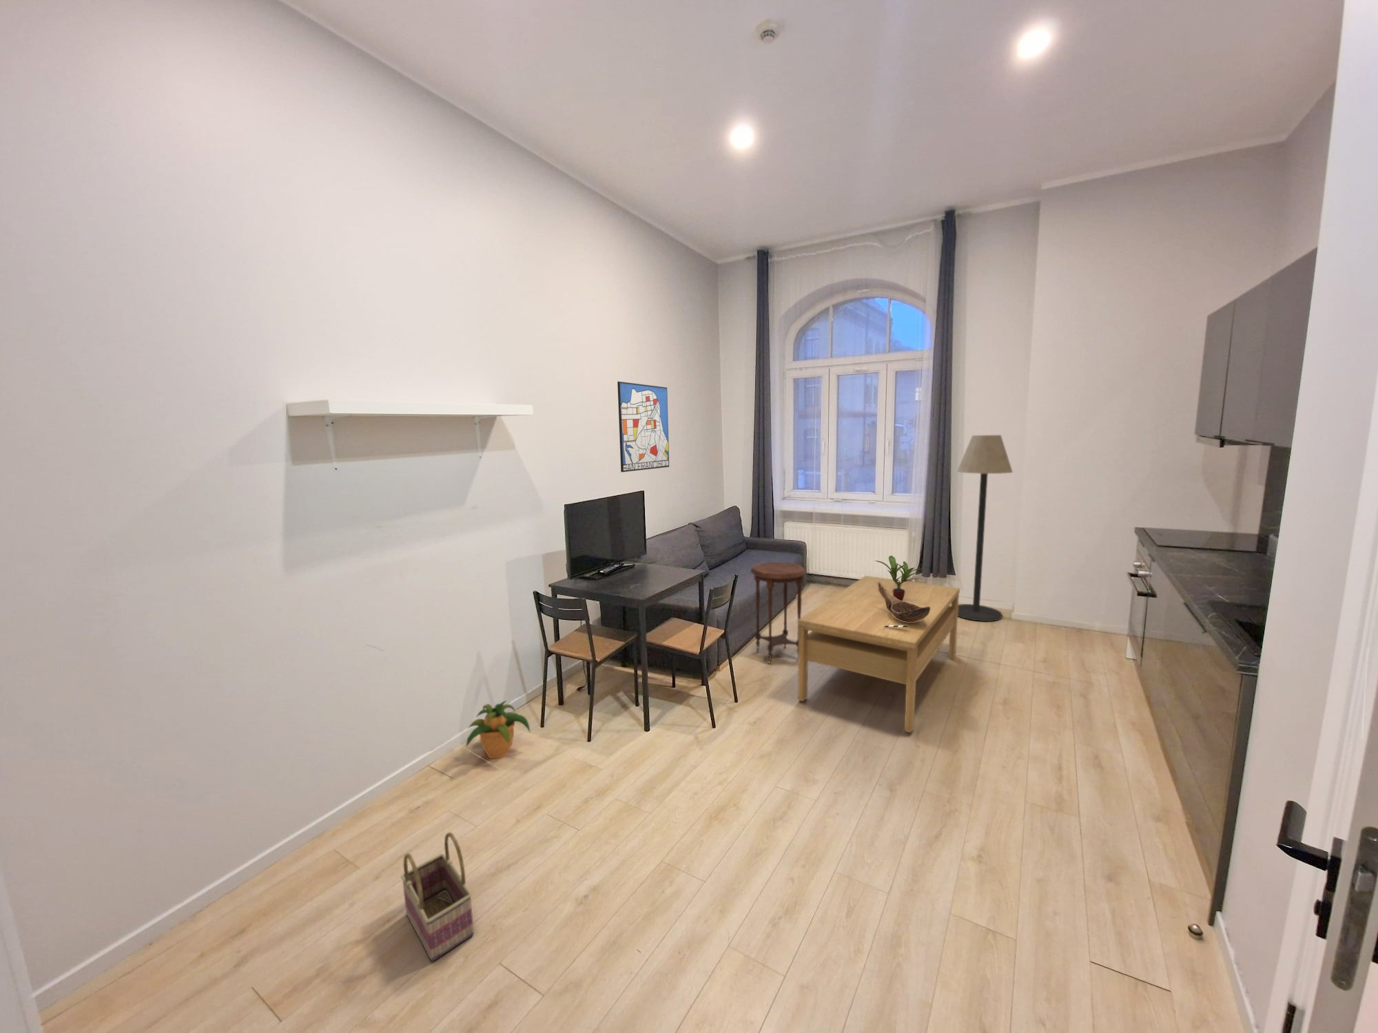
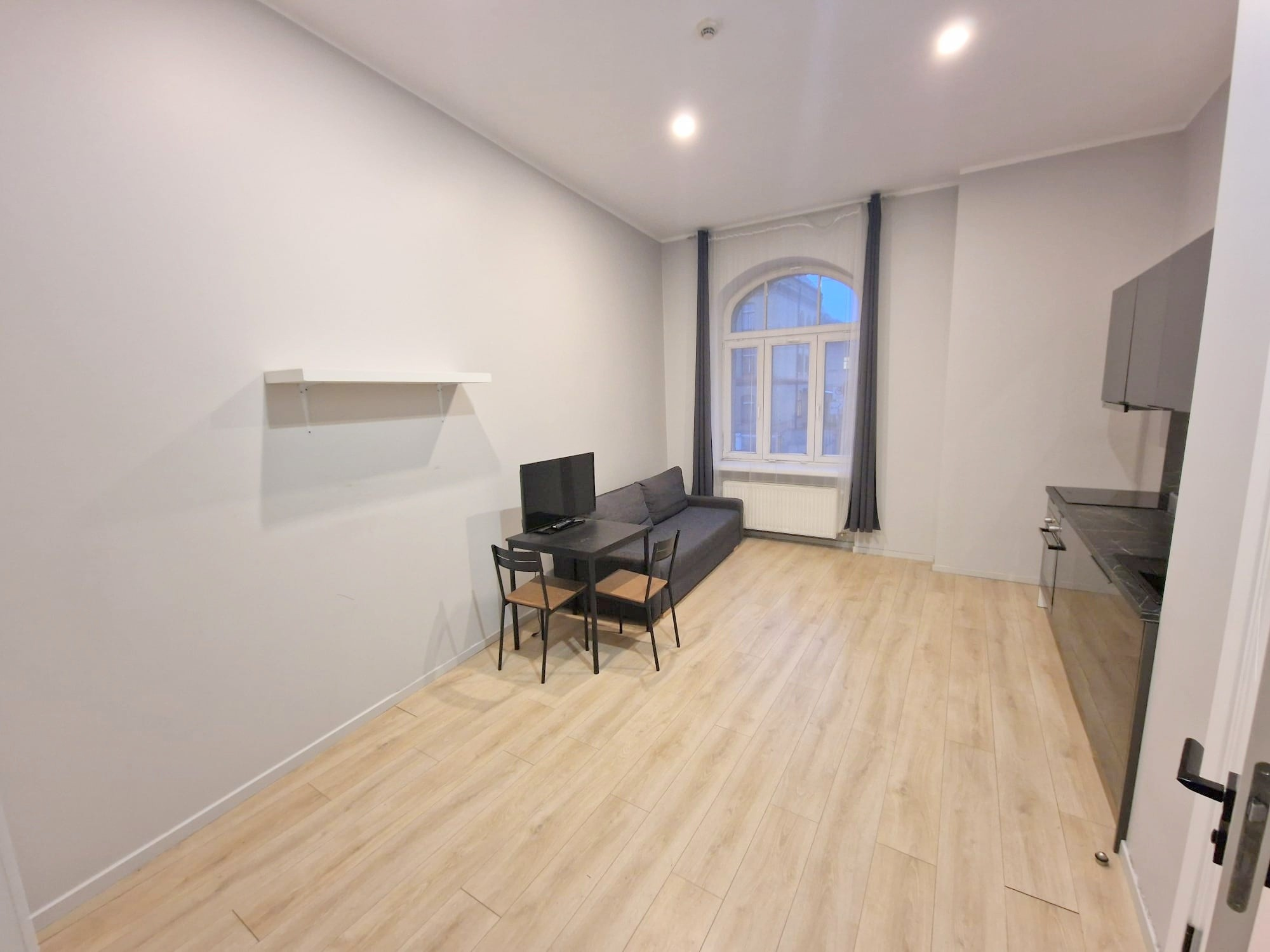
- potted plant [875,556,924,600]
- wall art [616,381,669,473]
- coffee table [798,575,960,734]
- decorative bowl [878,583,930,627]
- side table [750,561,807,664]
- potted plant [465,700,531,758]
- floor lamp [956,434,1013,622]
- basket [400,832,475,962]
